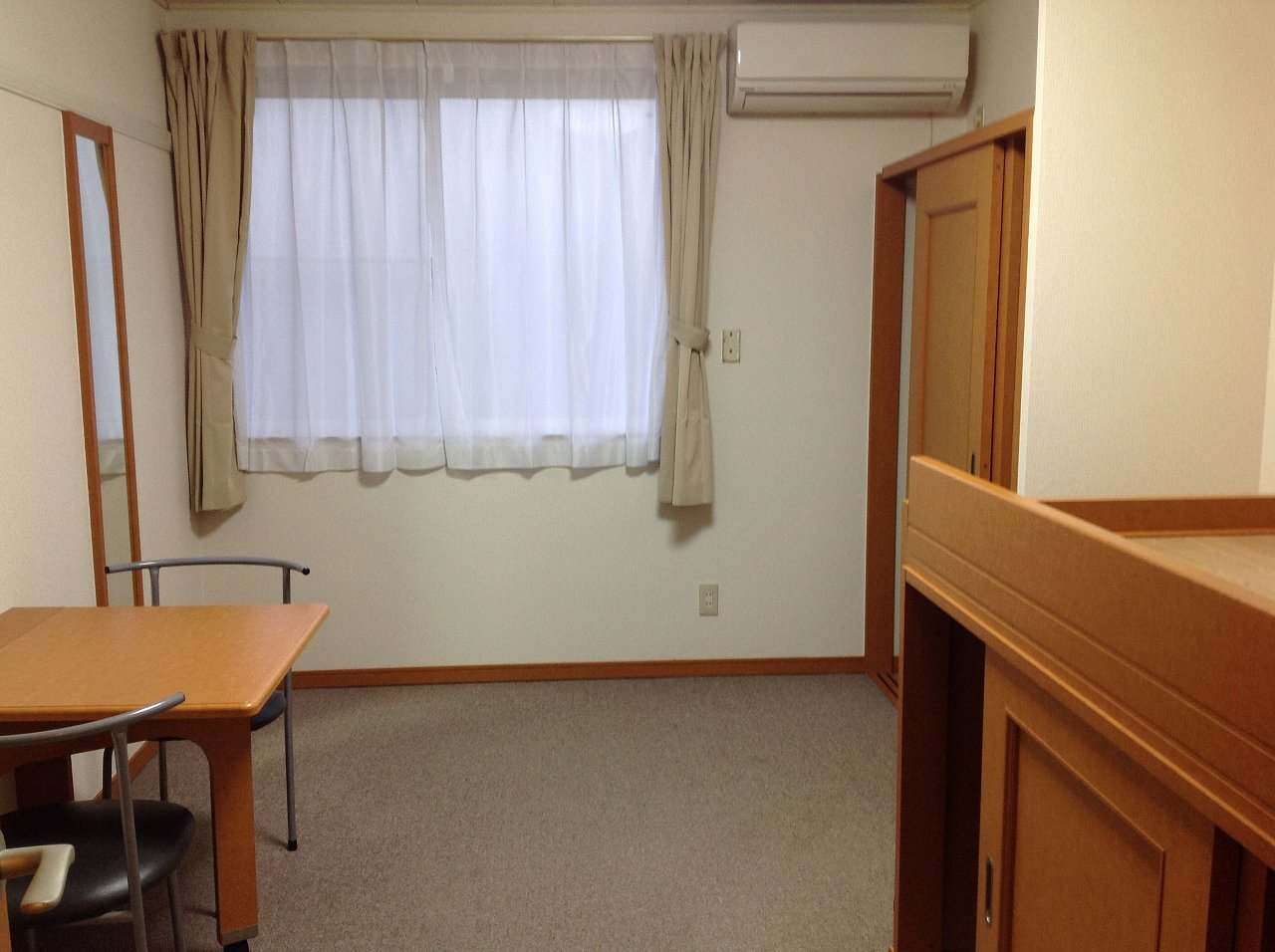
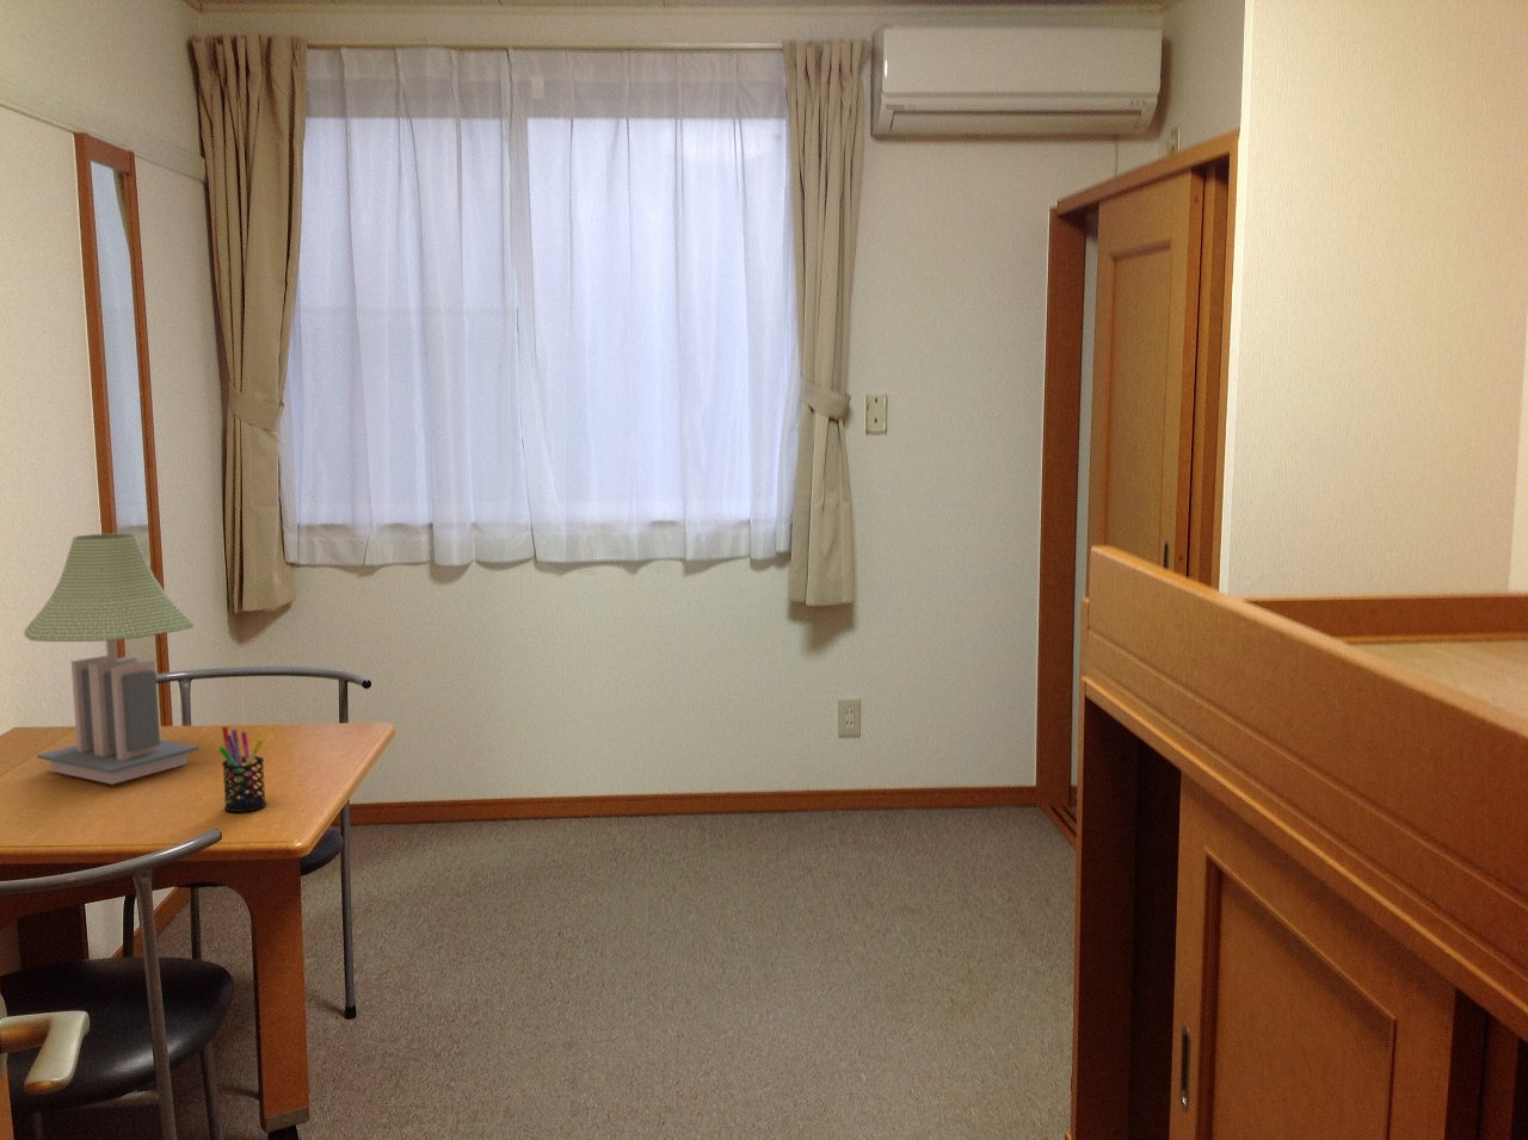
+ desk lamp [23,532,200,786]
+ pen holder [217,724,267,813]
